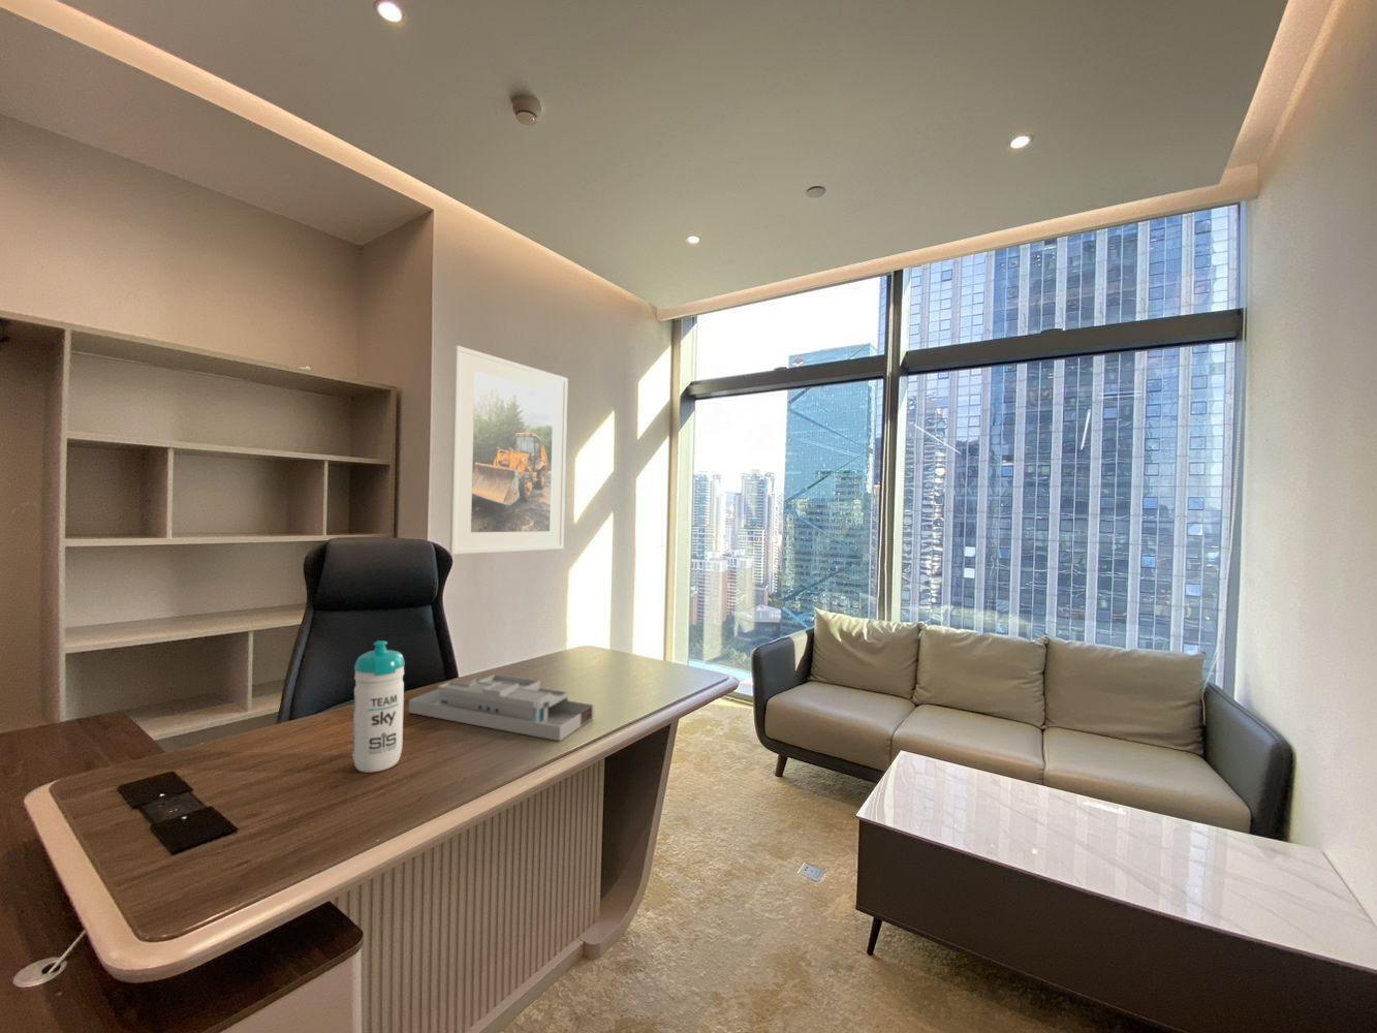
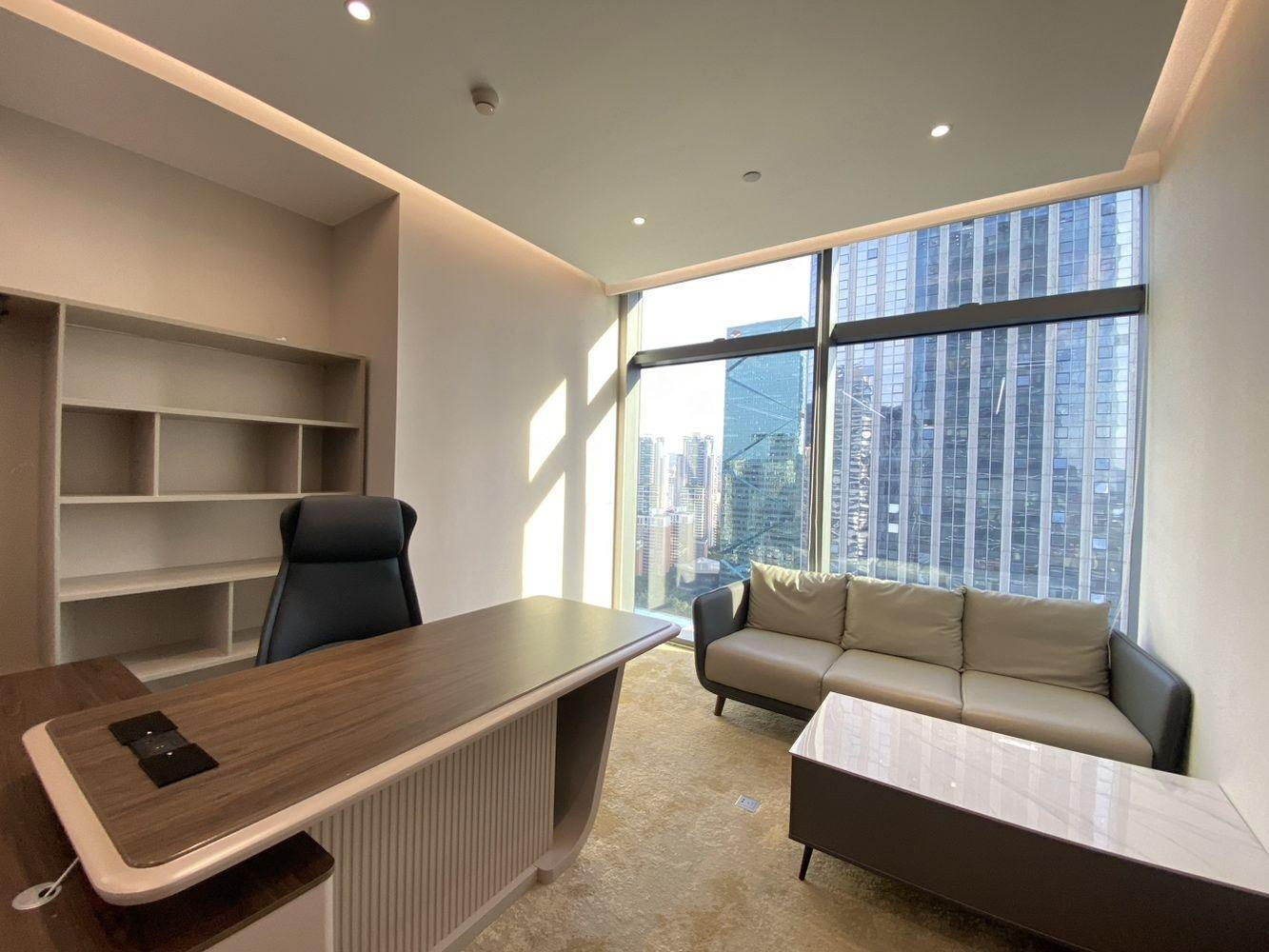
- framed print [448,344,570,556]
- water bottle [352,639,406,774]
- desk organizer [408,674,596,742]
